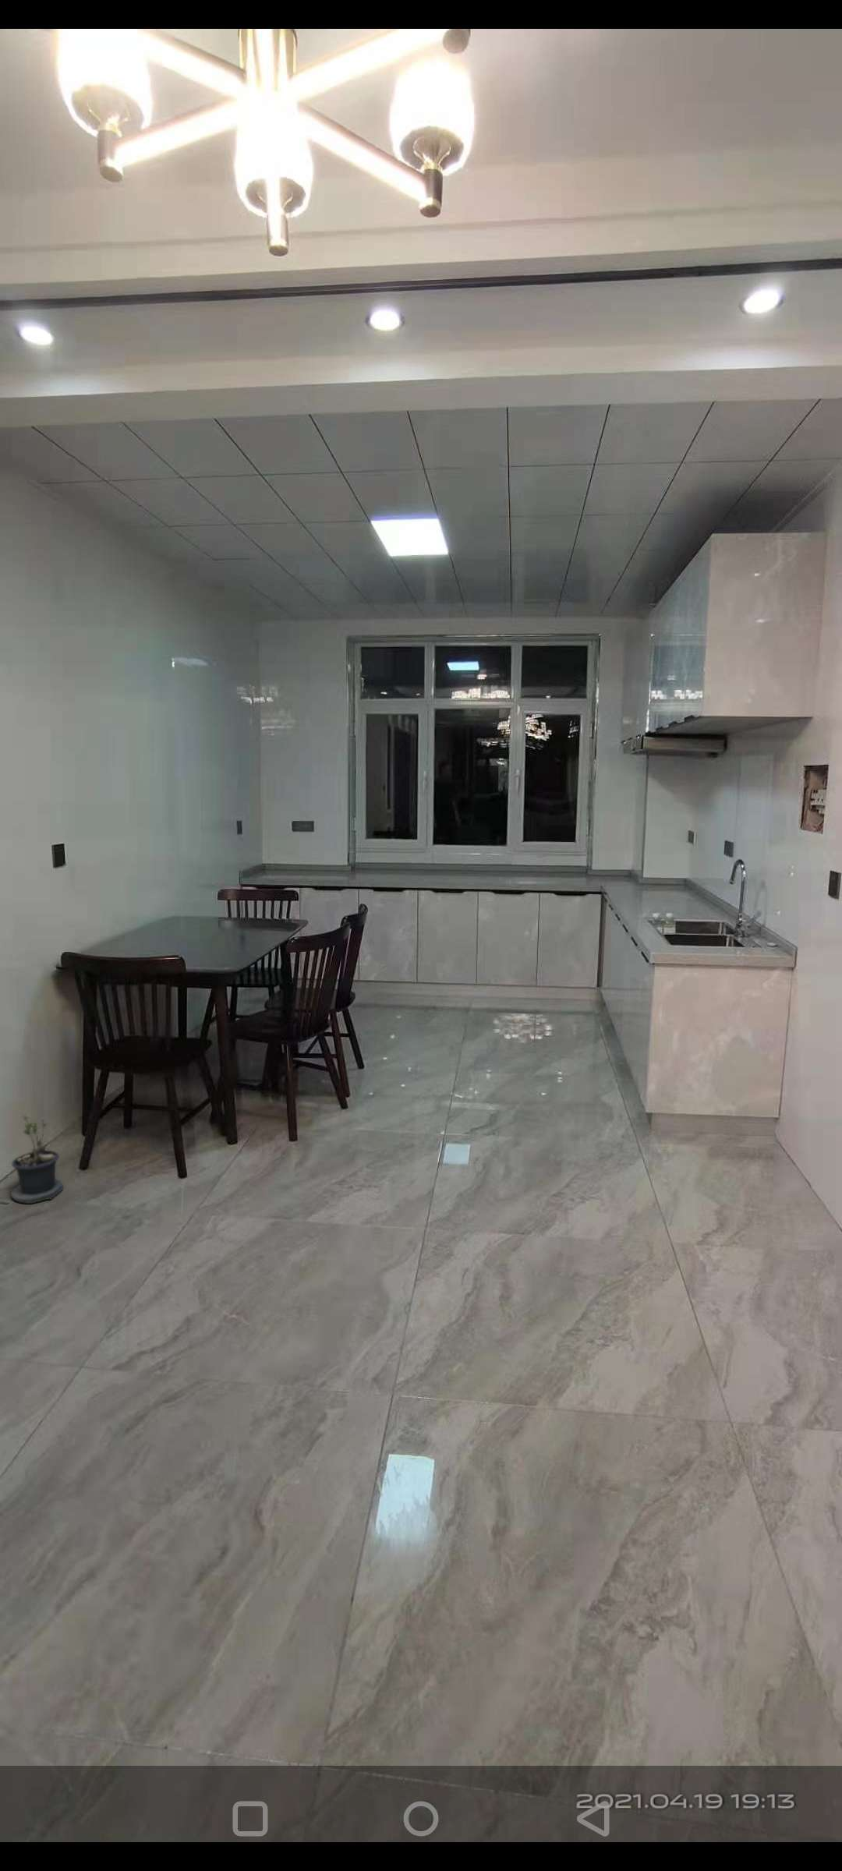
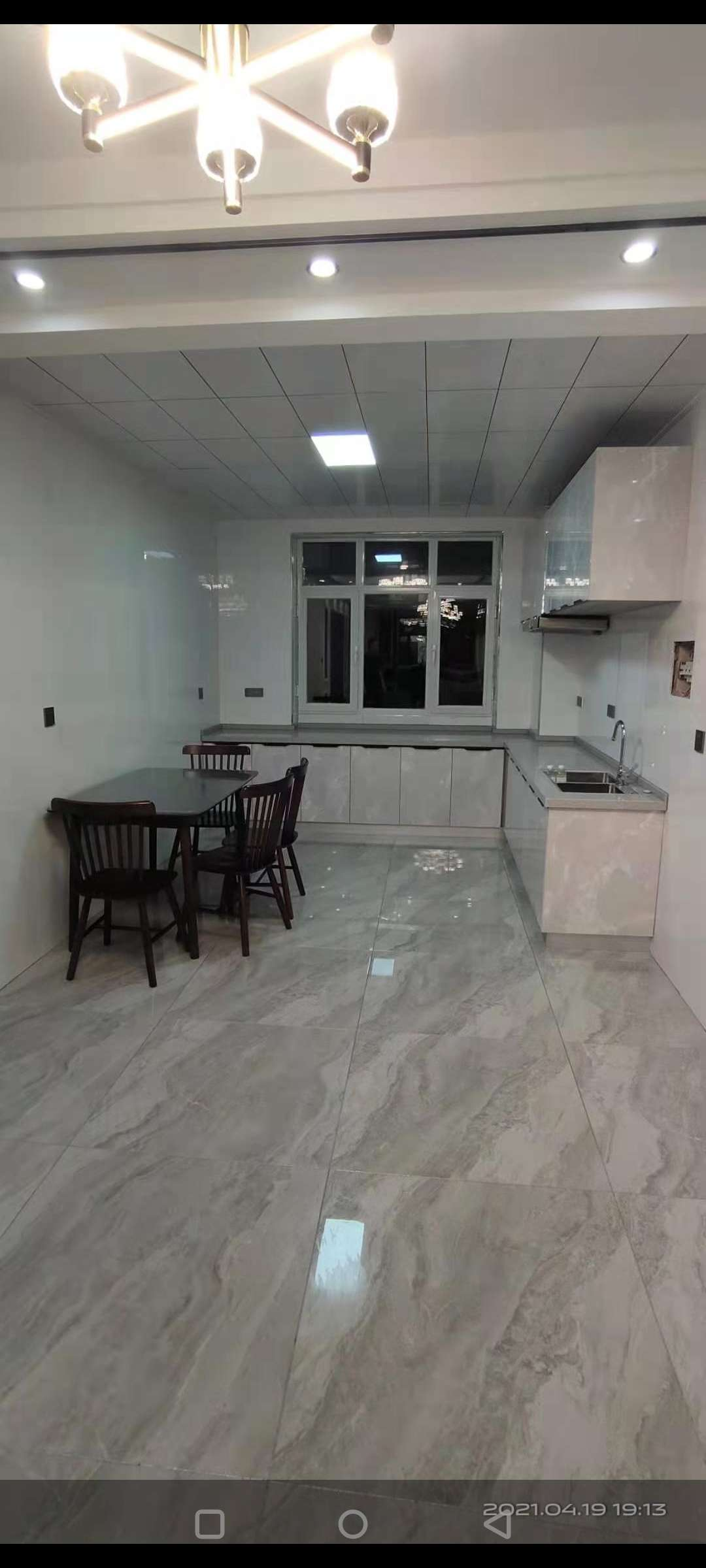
- potted plant [0,1113,64,1205]
